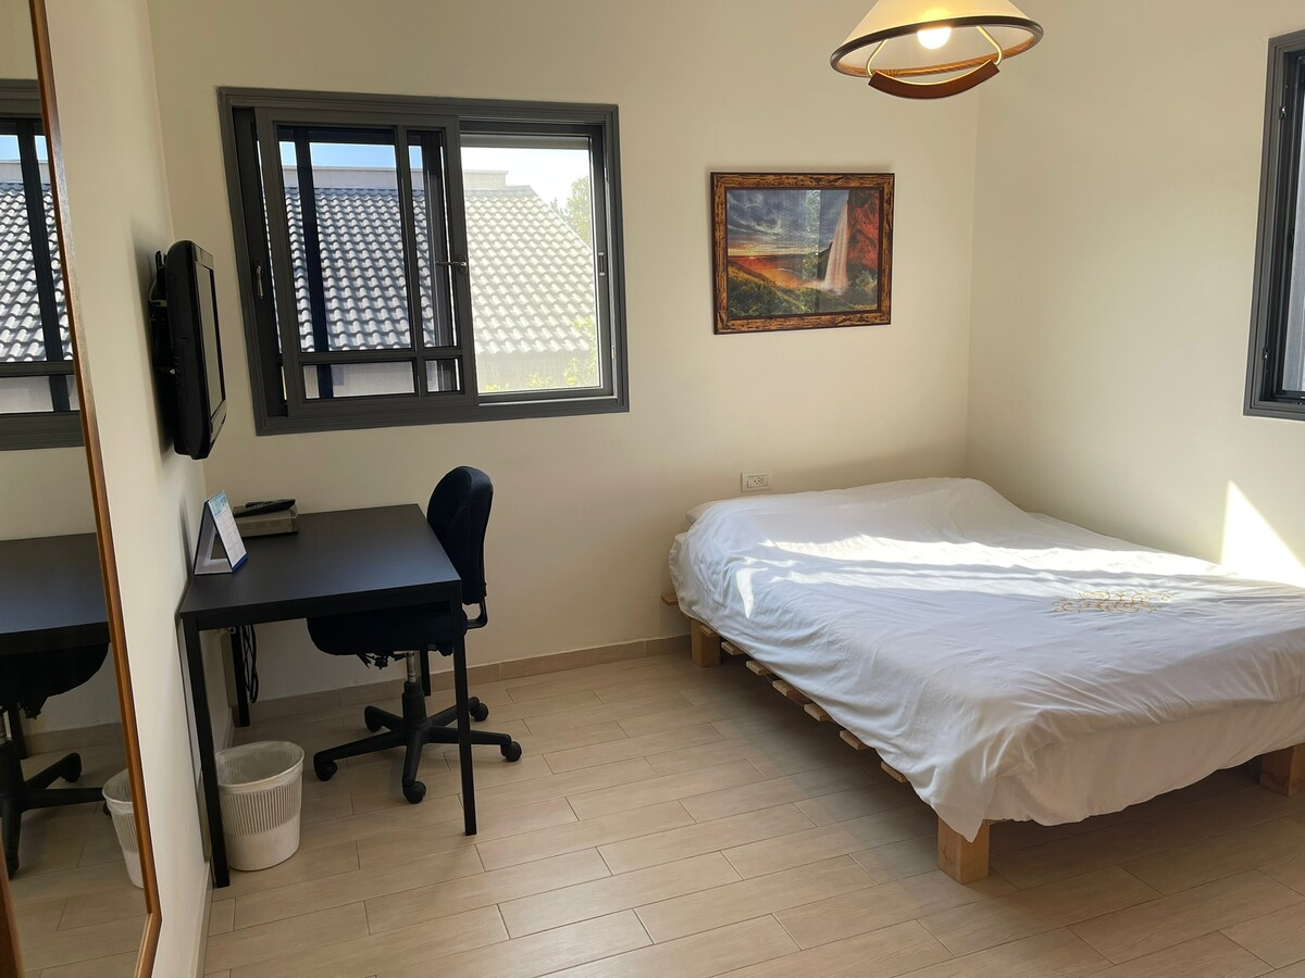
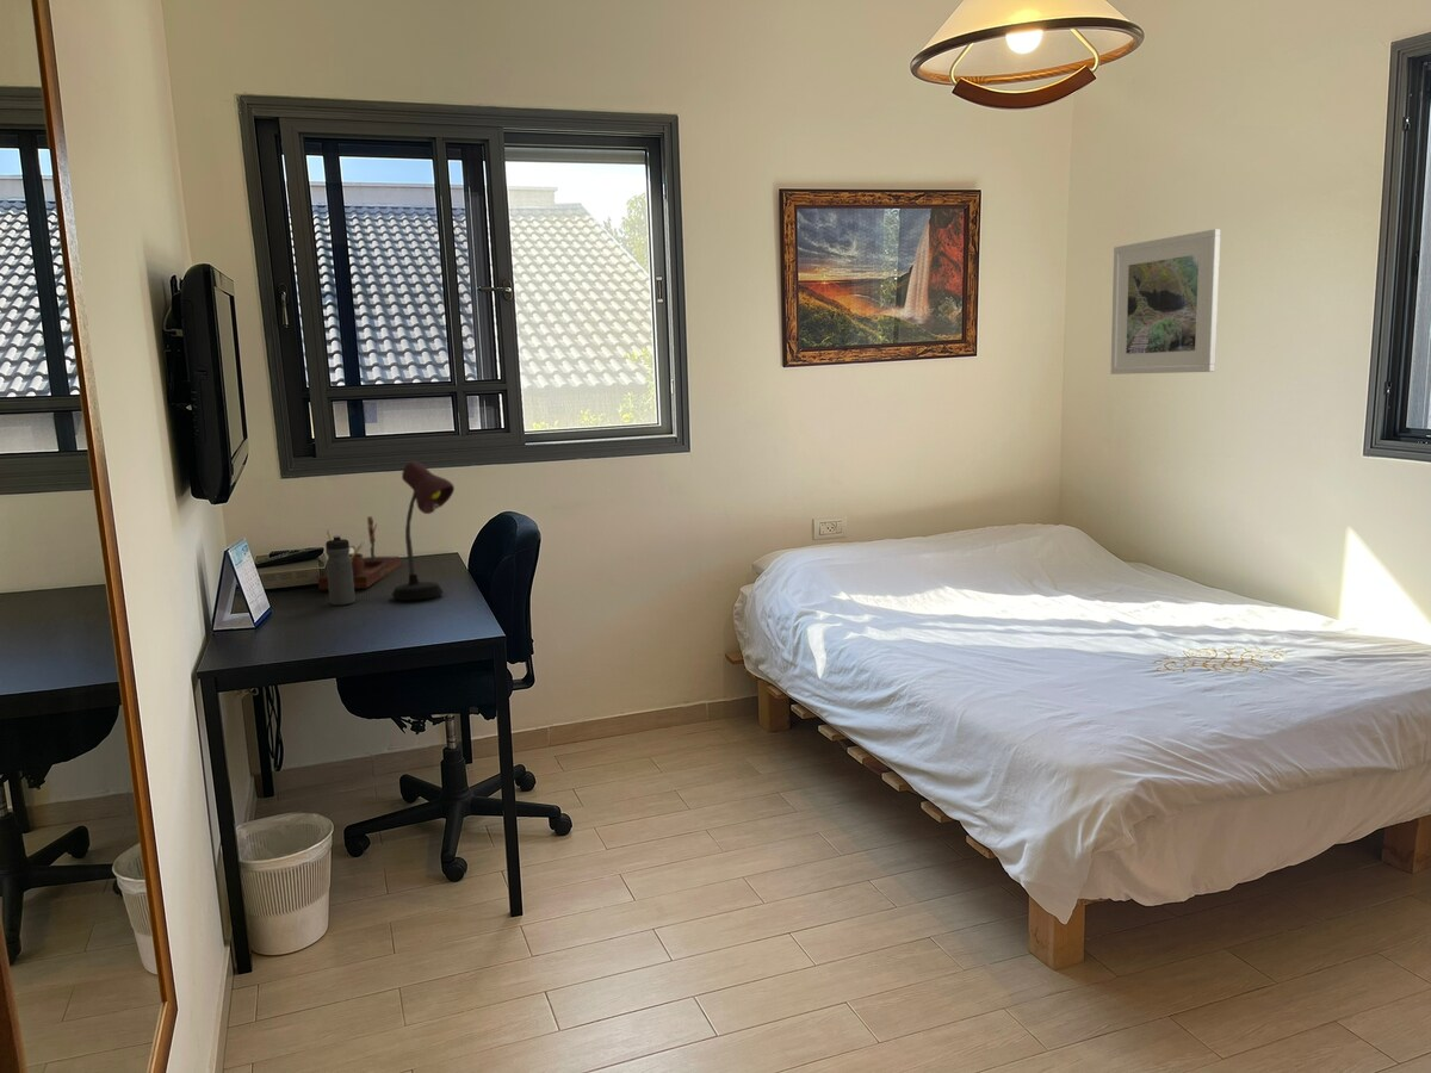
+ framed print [1110,228,1222,376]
+ water bottle [324,534,357,607]
+ desk lamp [391,461,456,601]
+ desk organizer [317,515,402,591]
